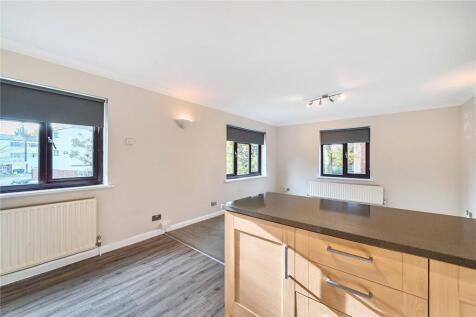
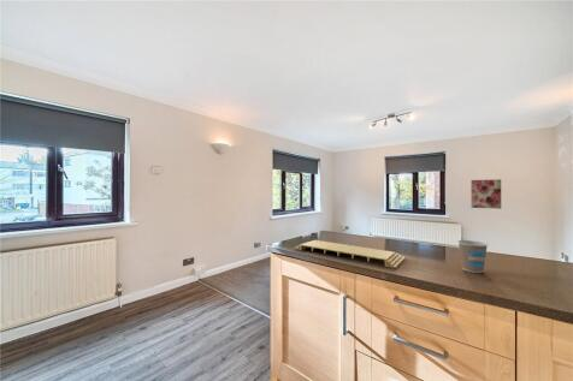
+ wall art [469,178,502,210]
+ cutting board [294,239,407,269]
+ coffee cup [457,239,489,274]
